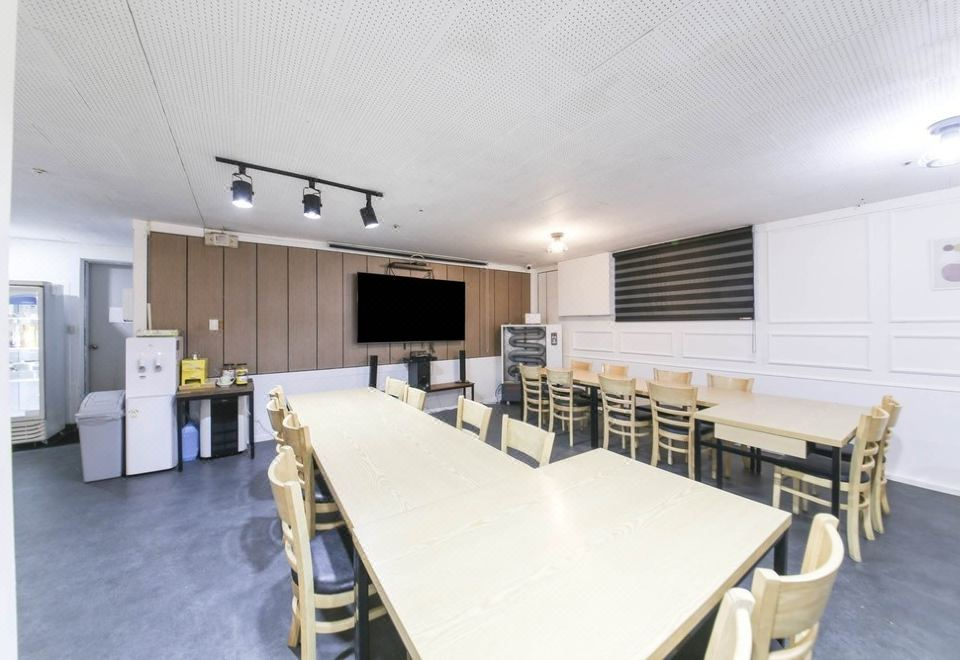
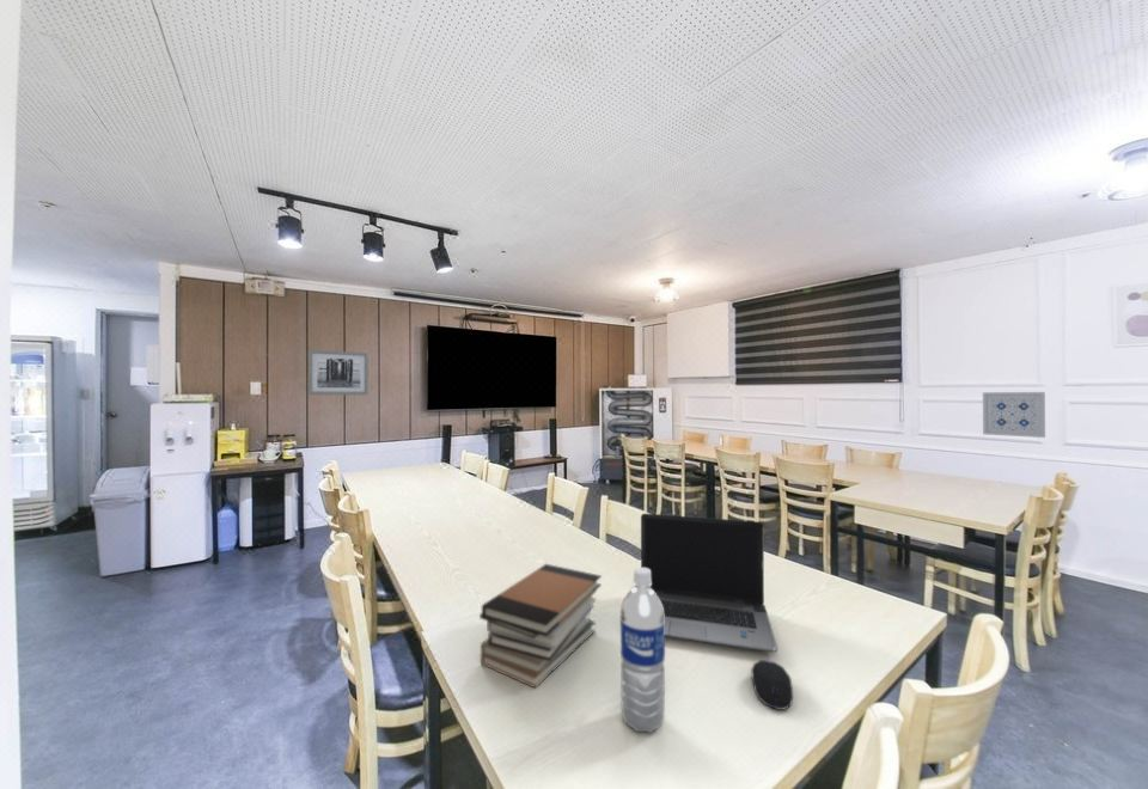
+ wall art [307,349,370,396]
+ laptop computer [640,513,778,654]
+ wall art [982,391,1046,439]
+ computer mouse [750,659,794,711]
+ water bottle [619,567,666,734]
+ book stack [478,563,603,690]
